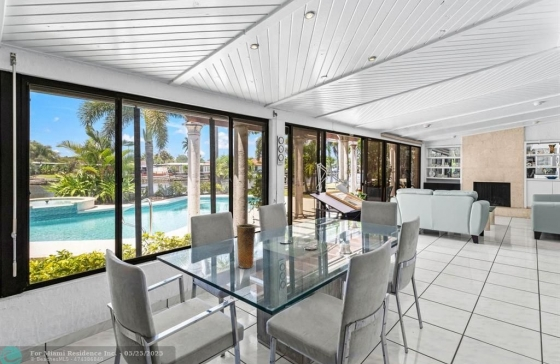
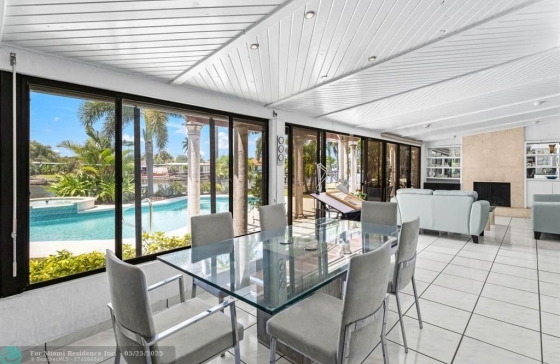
- vase [236,223,257,269]
